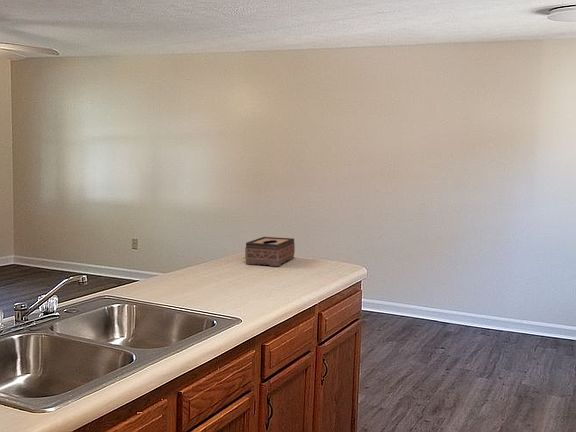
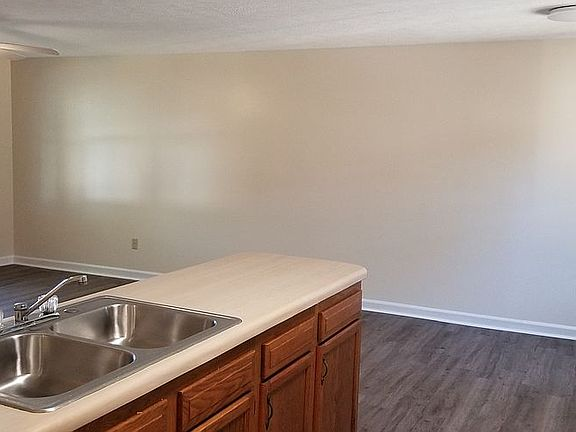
- tissue box [244,236,296,267]
